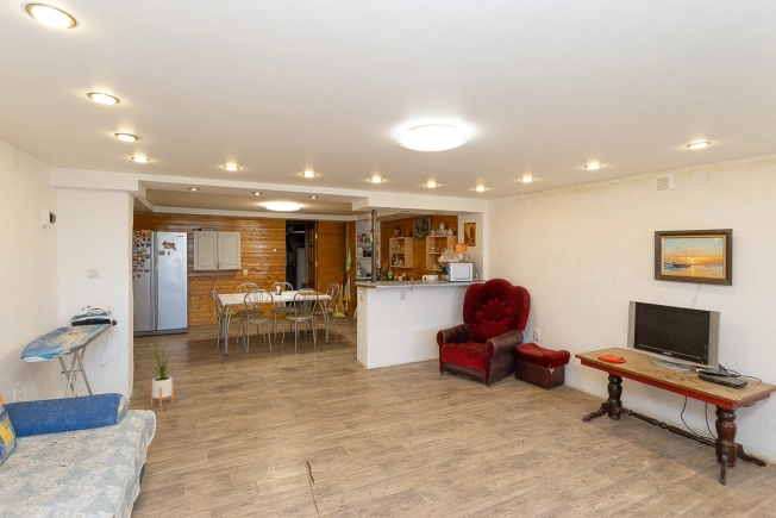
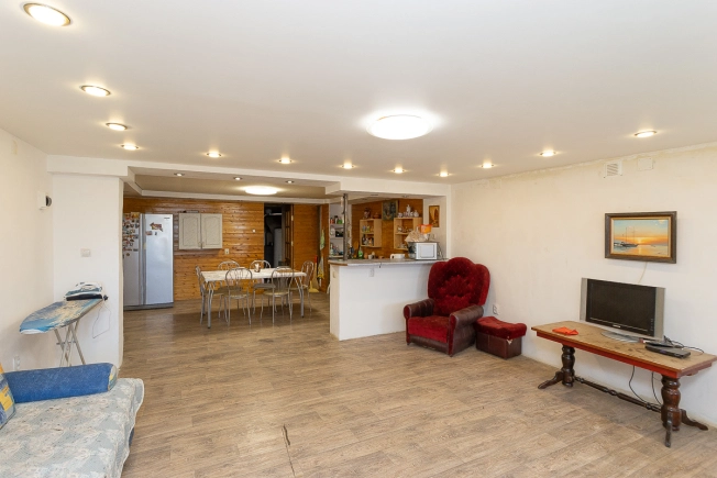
- house plant [143,336,181,408]
